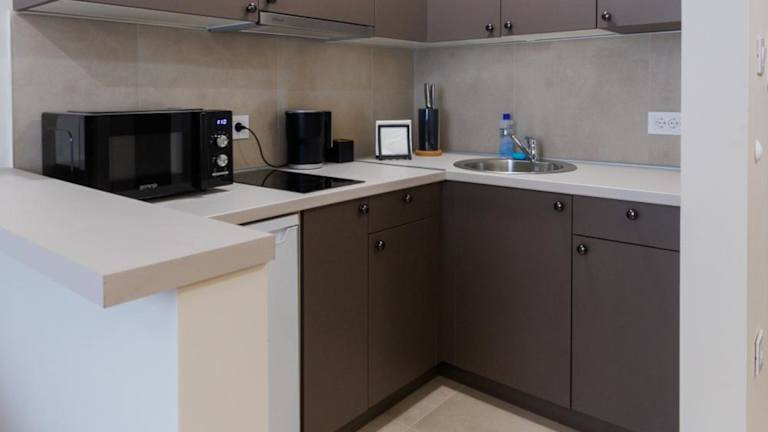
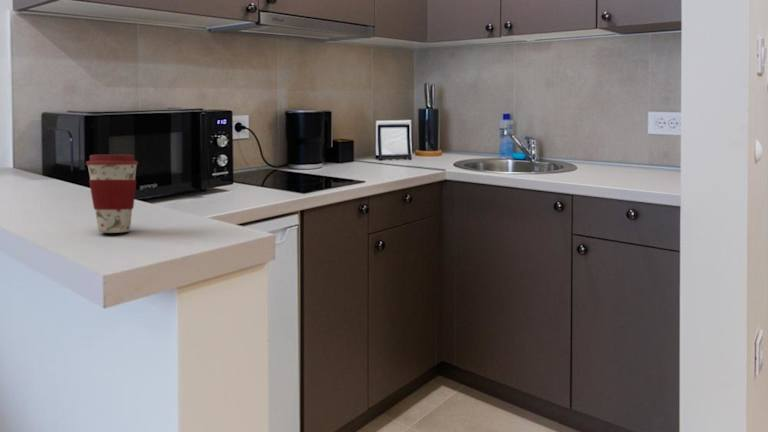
+ coffee cup [85,154,139,234]
